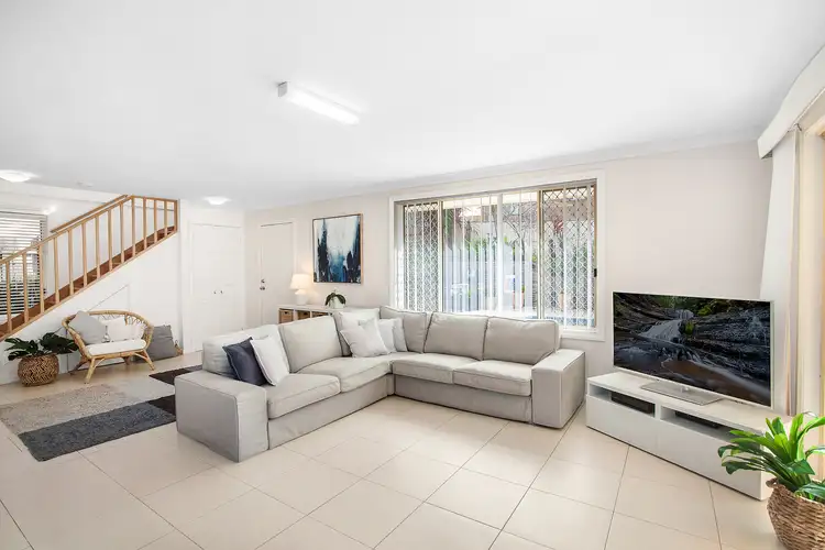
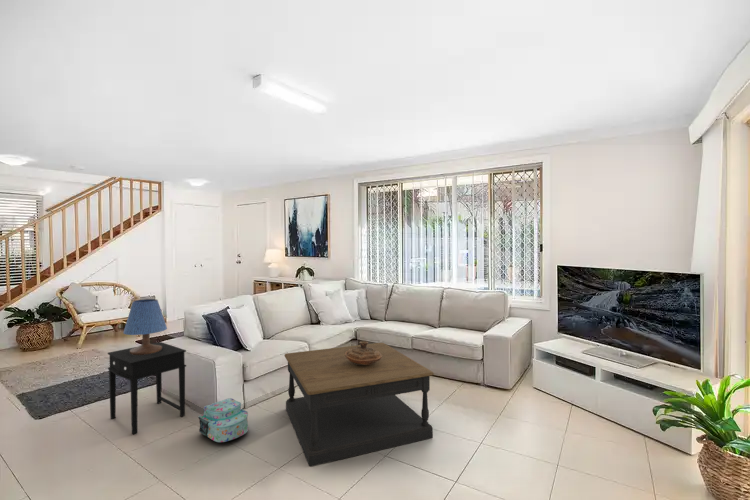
+ backpack [197,397,249,443]
+ table lamp [122,298,168,355]
+ decorative bowl [345,341,382,365]
+ side table [107,341,187,435]
+ coffee table [283,342,435,467]
